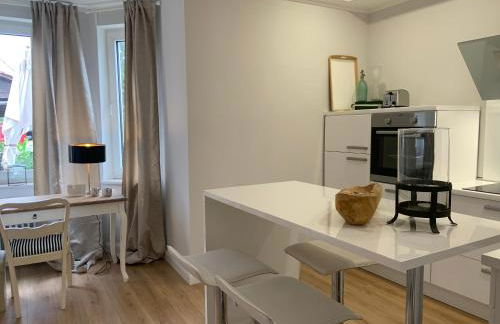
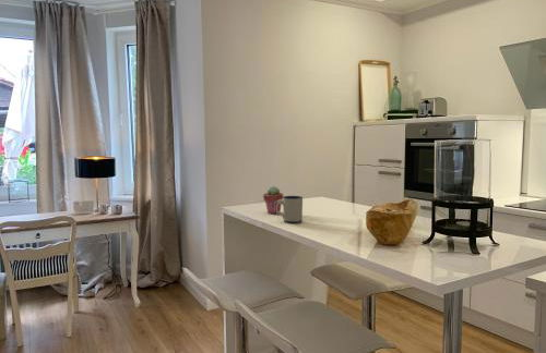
+ potted succulent [262,185,284,215]
+ mug [275,195,304,224]
